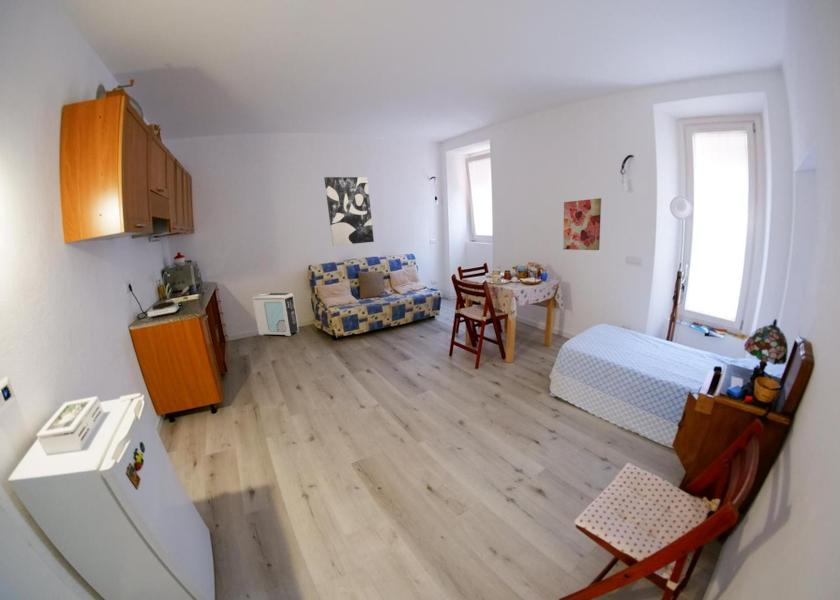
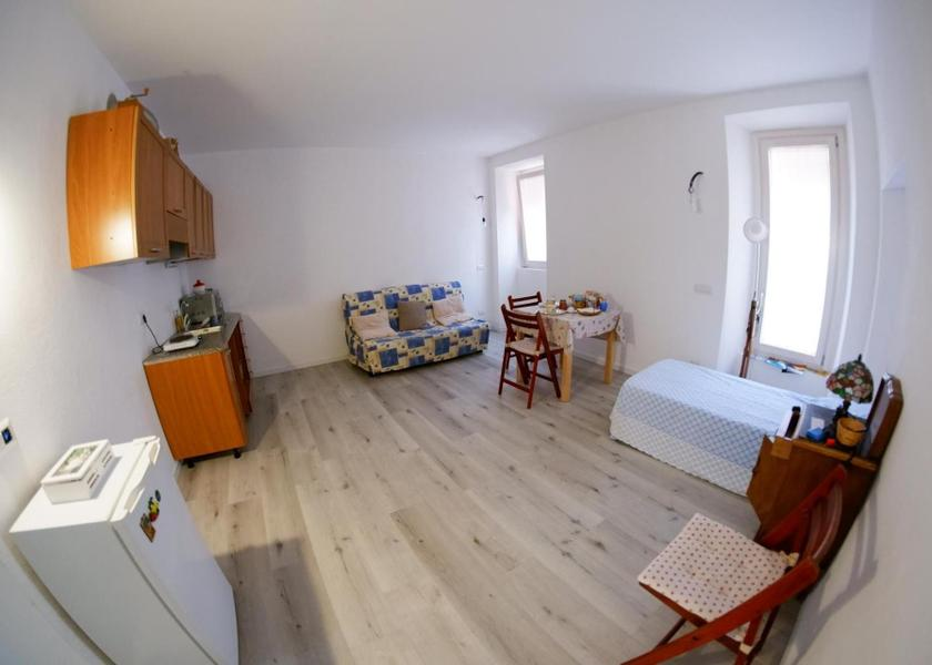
- wall art [323,176,375,247]
- wall art [562,197,602,251]
- air purifier [251,292,300,337]
